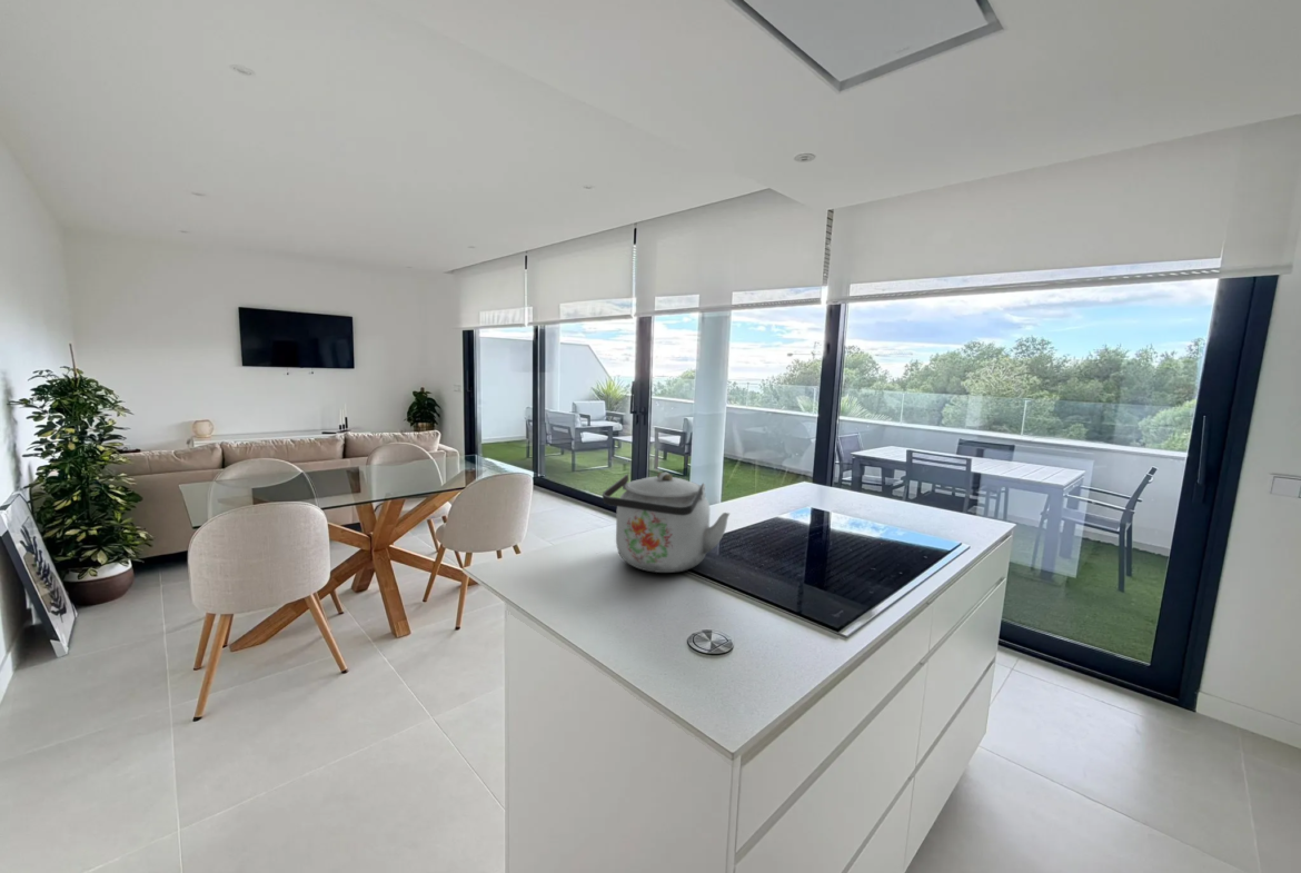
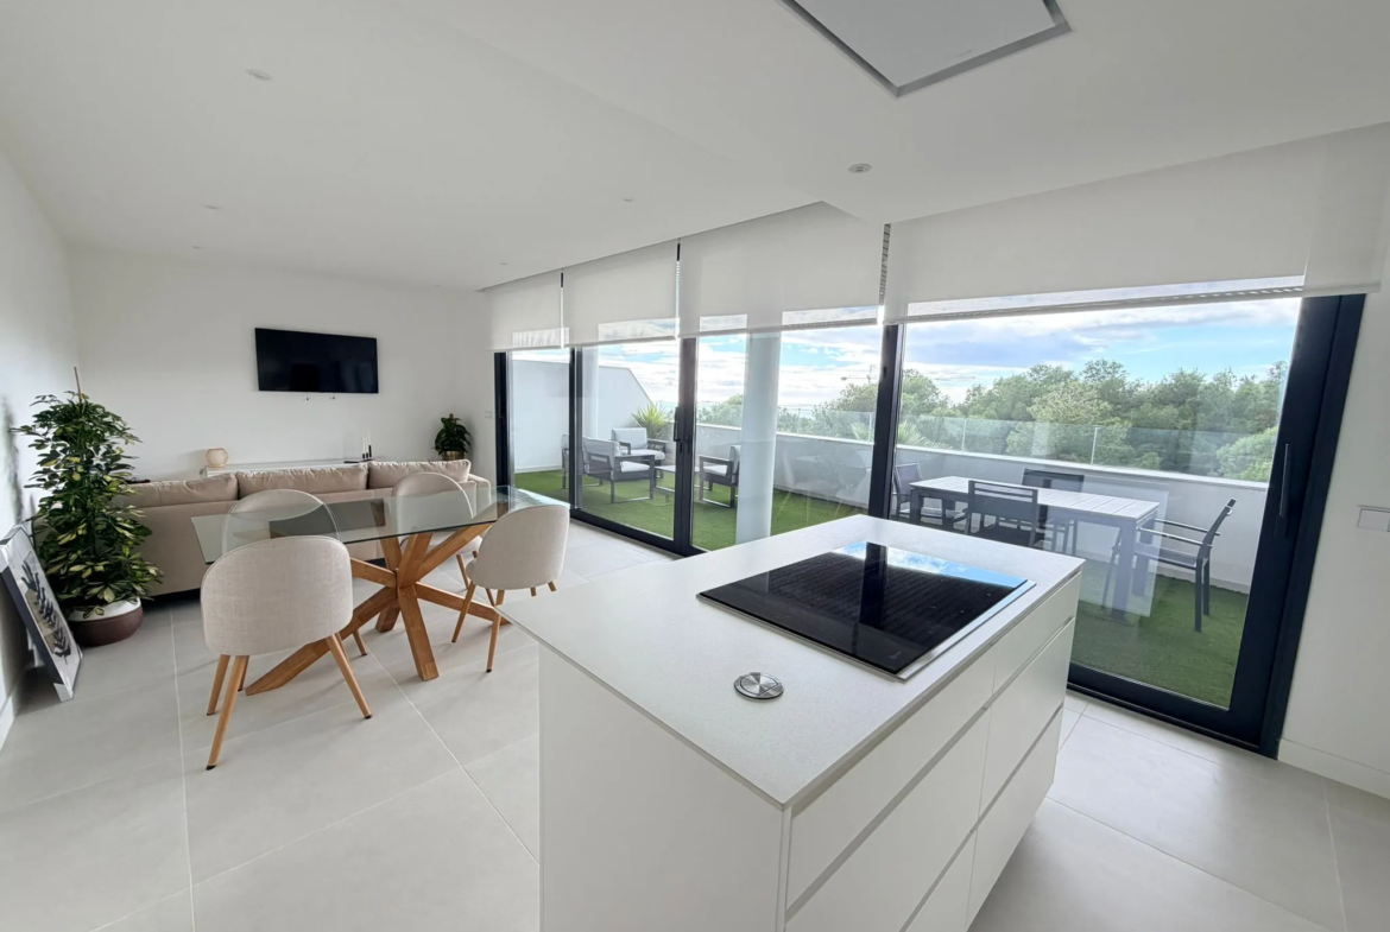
- kettle [602,472,731,574]
